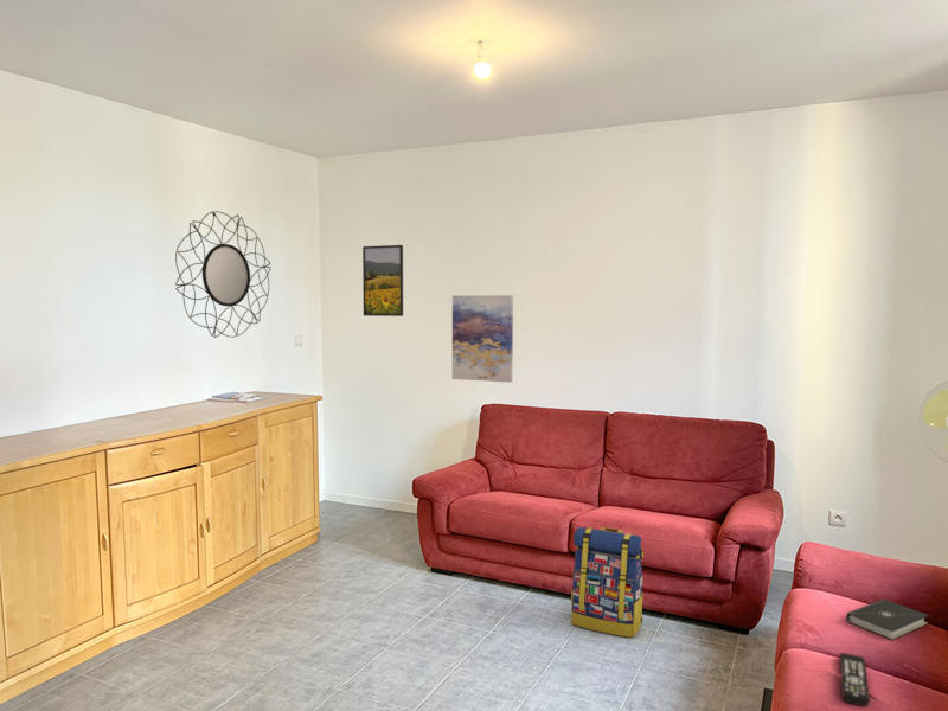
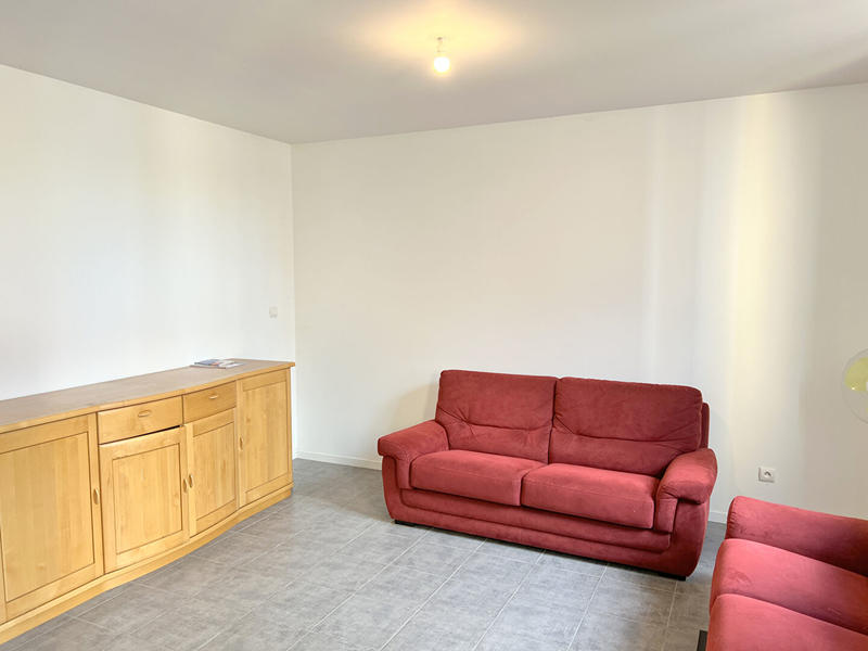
- wall art [451,294,514,384]
- home mirror [174,210,271,339]
- book [845,597,929,641]
- backpack [570,526,645,639]
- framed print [361,244,404,318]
- remote control [839,652,871,707]
